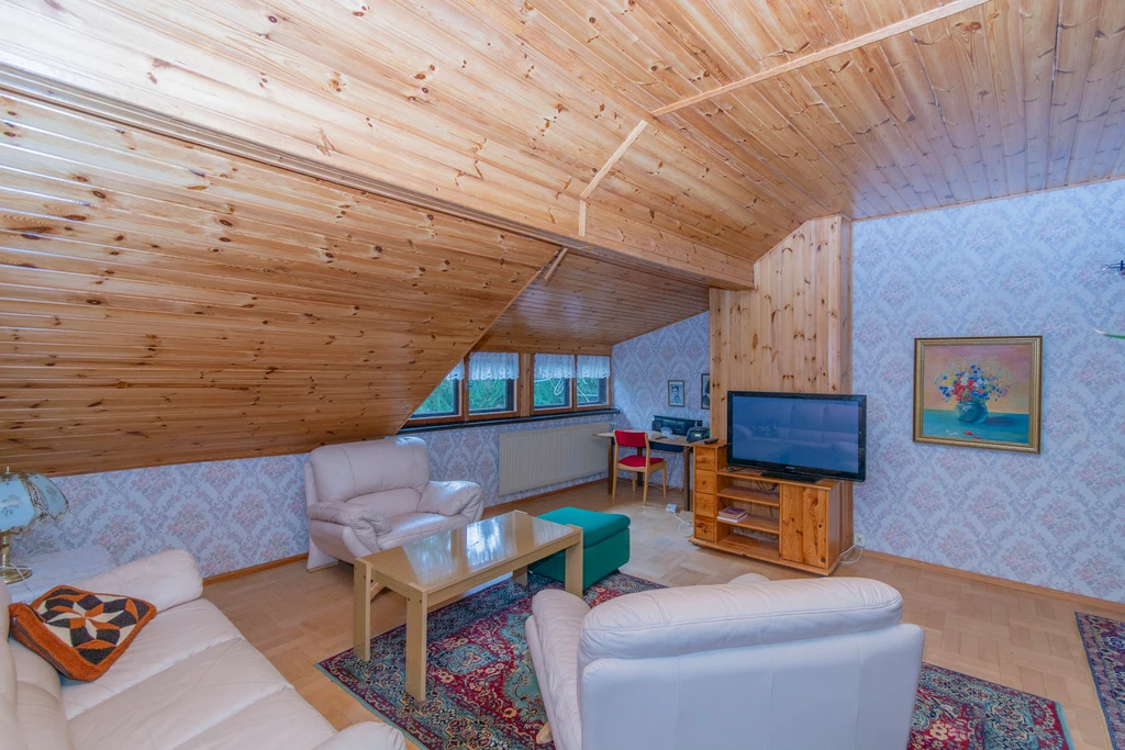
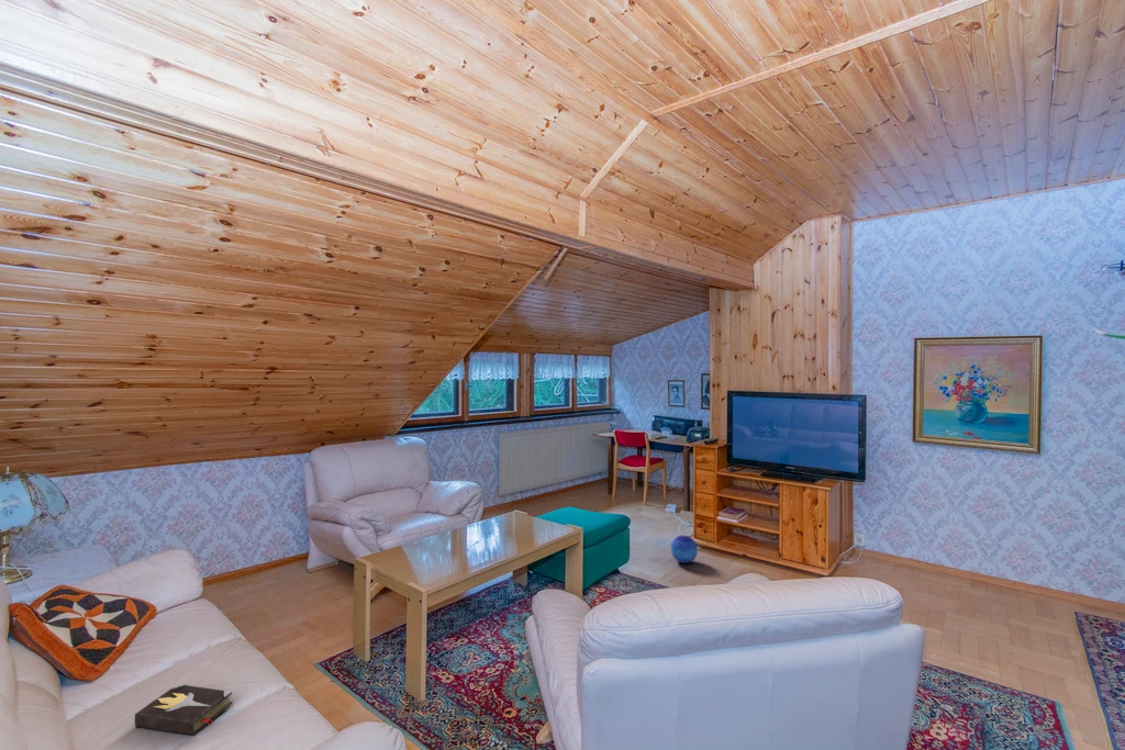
+ decorative ball [670,534,699,564]
+ hardback book [134,682,233,737]
